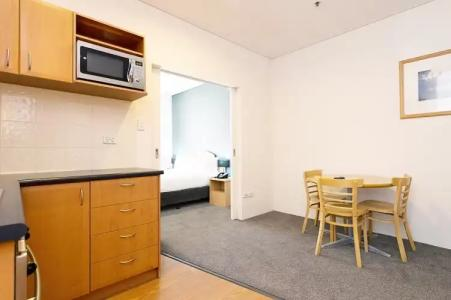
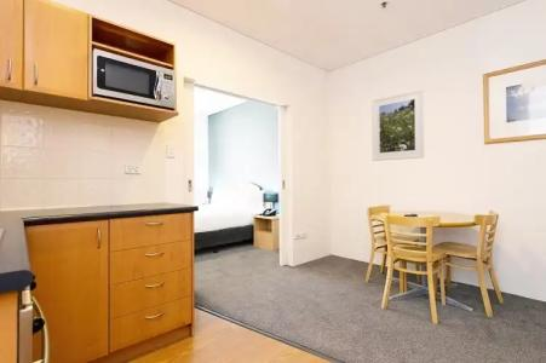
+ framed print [370,88,425,162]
